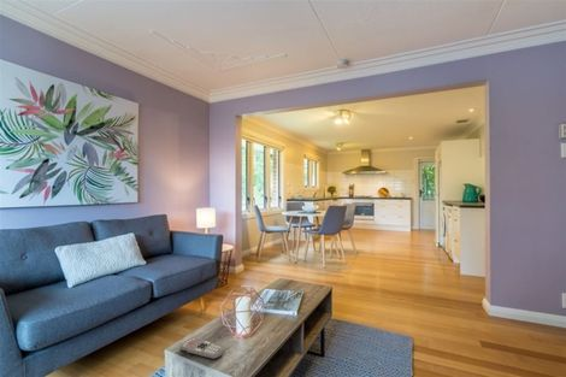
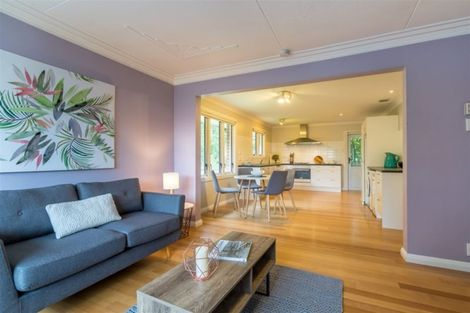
- remote control [178,336,225,360]
